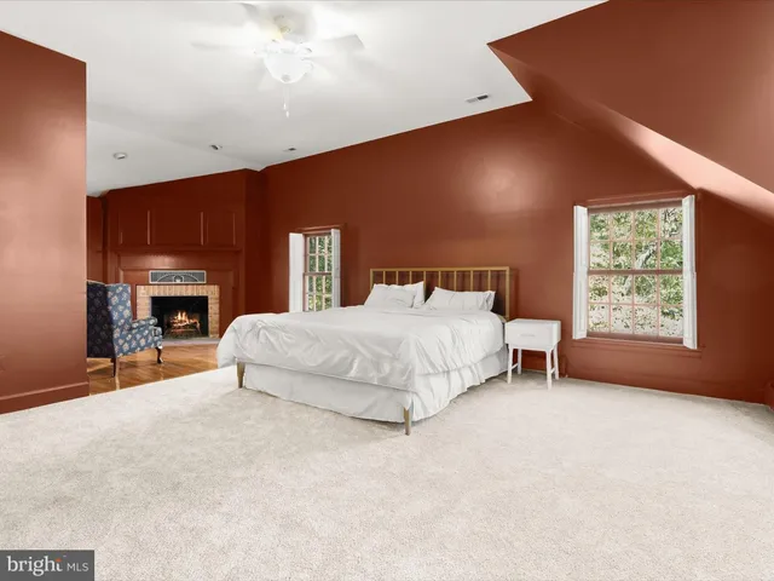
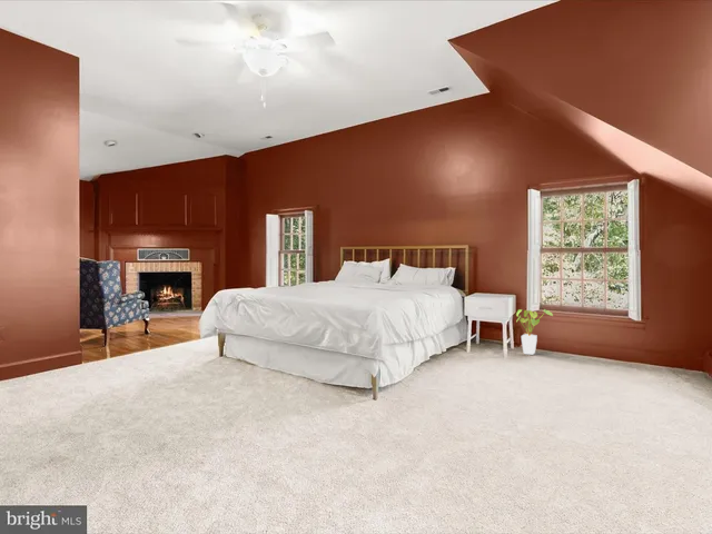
+ house plant [515,308,554,356]
